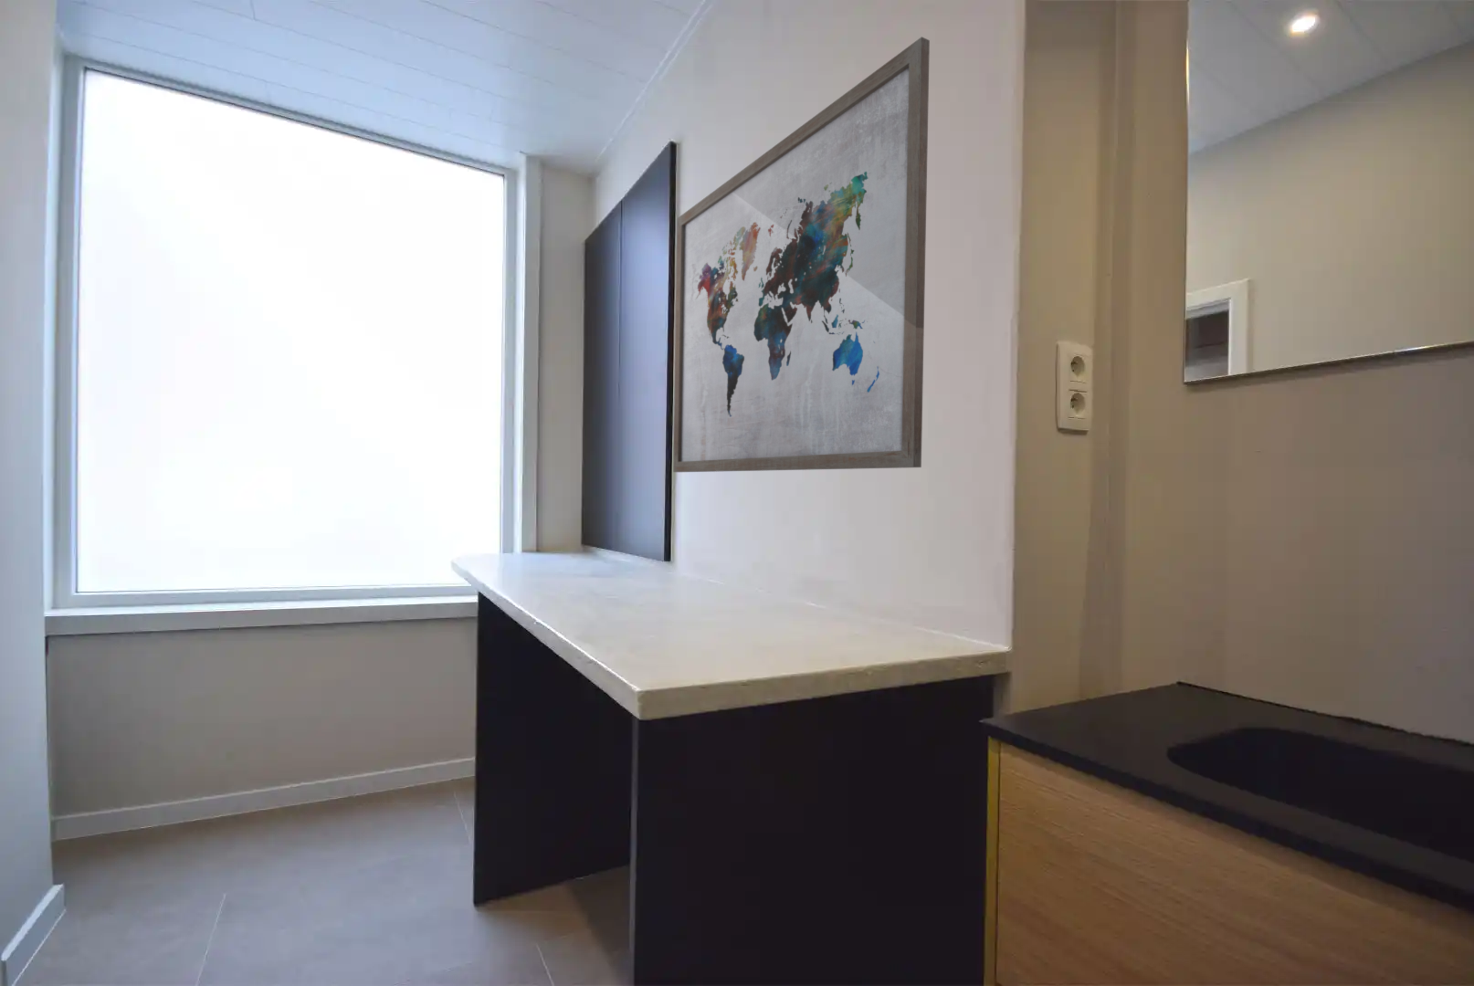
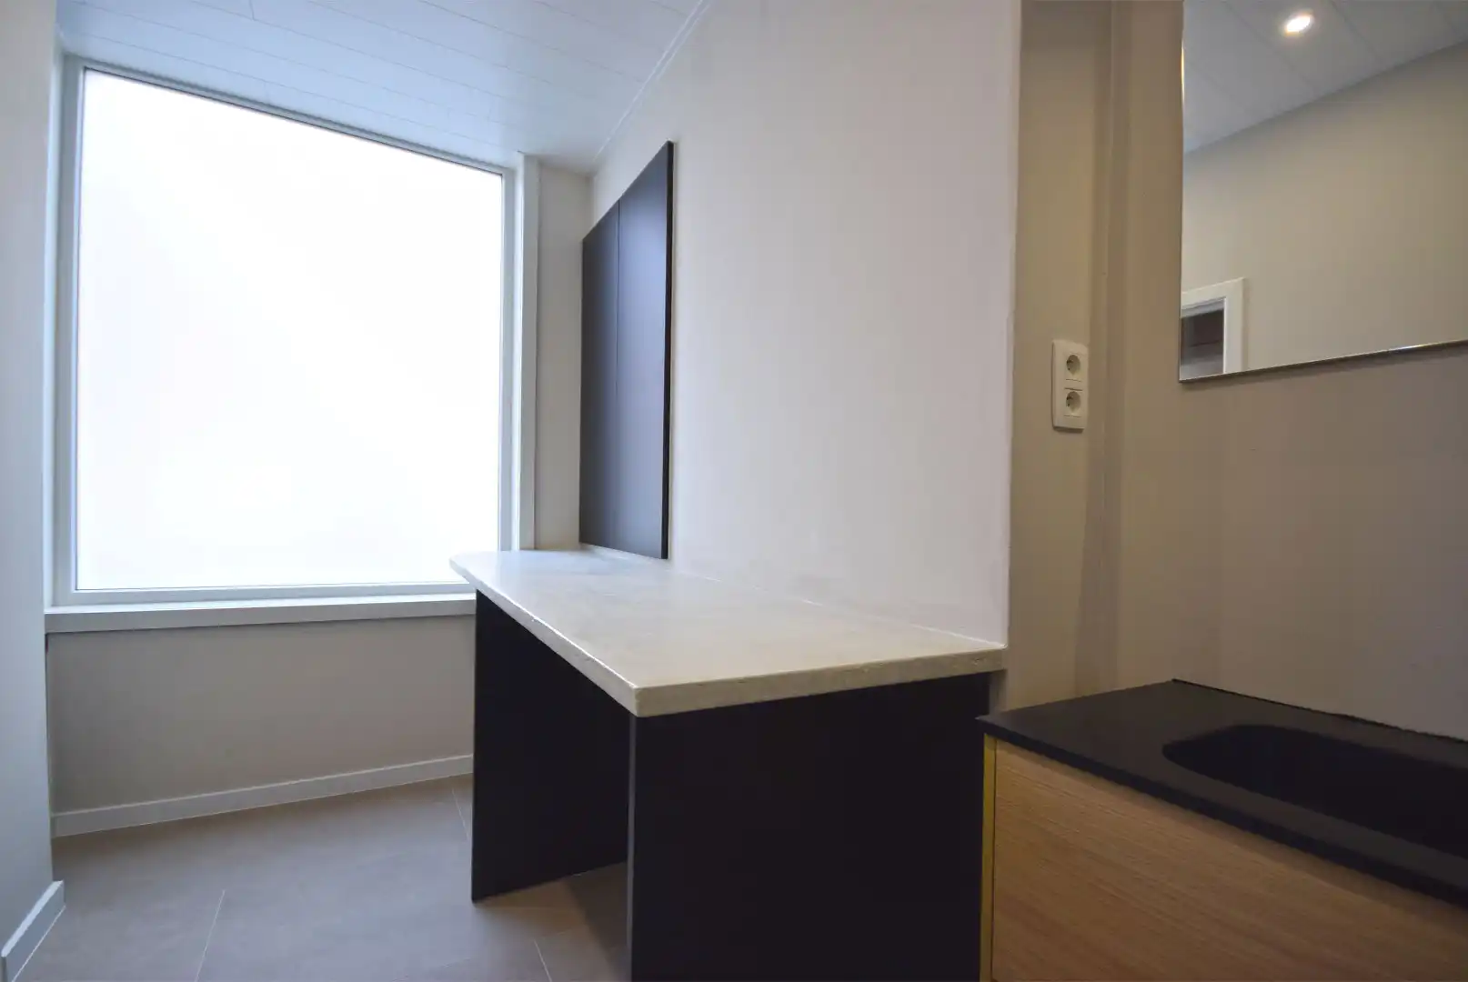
- wall art [673,35,930,473]
